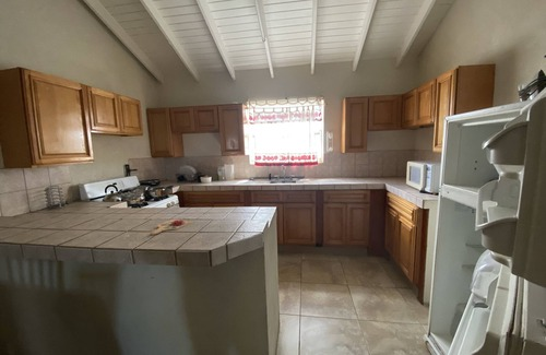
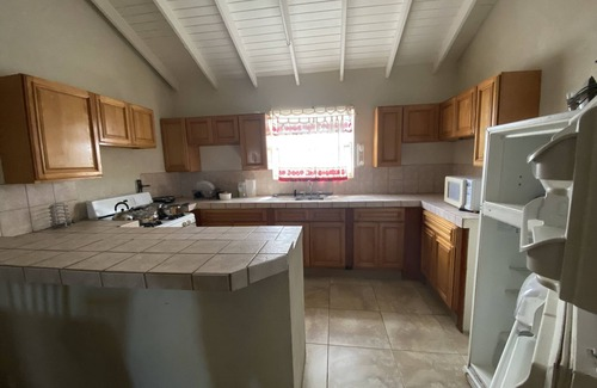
- cutting board [150,216,193,236]
